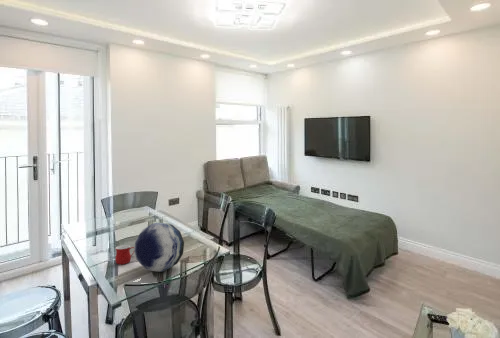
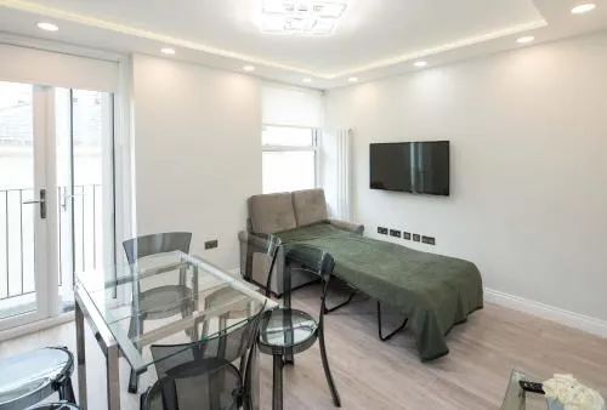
- mug [114,244,135,265]
- decorative orb [133,222,185,273]
